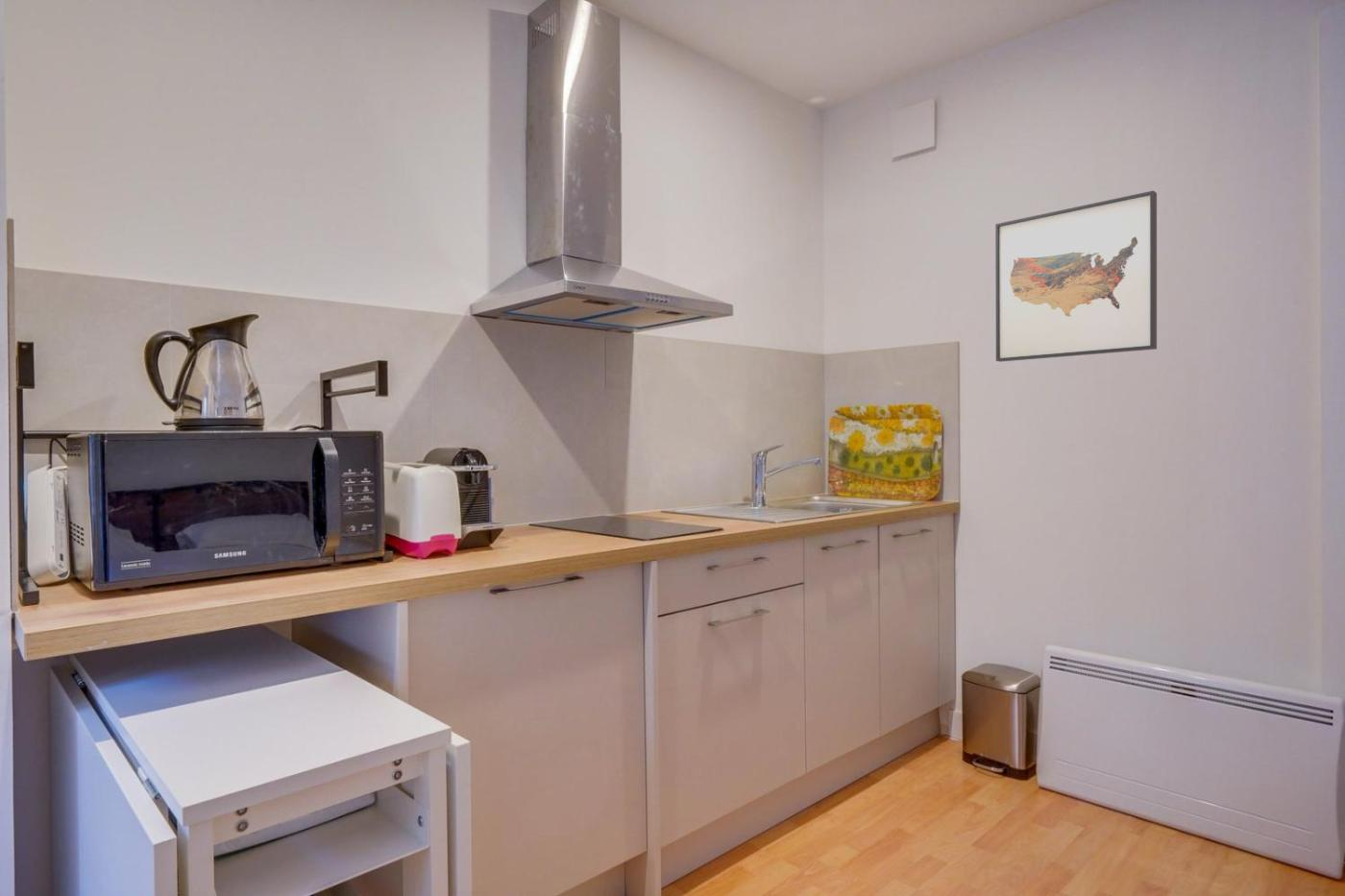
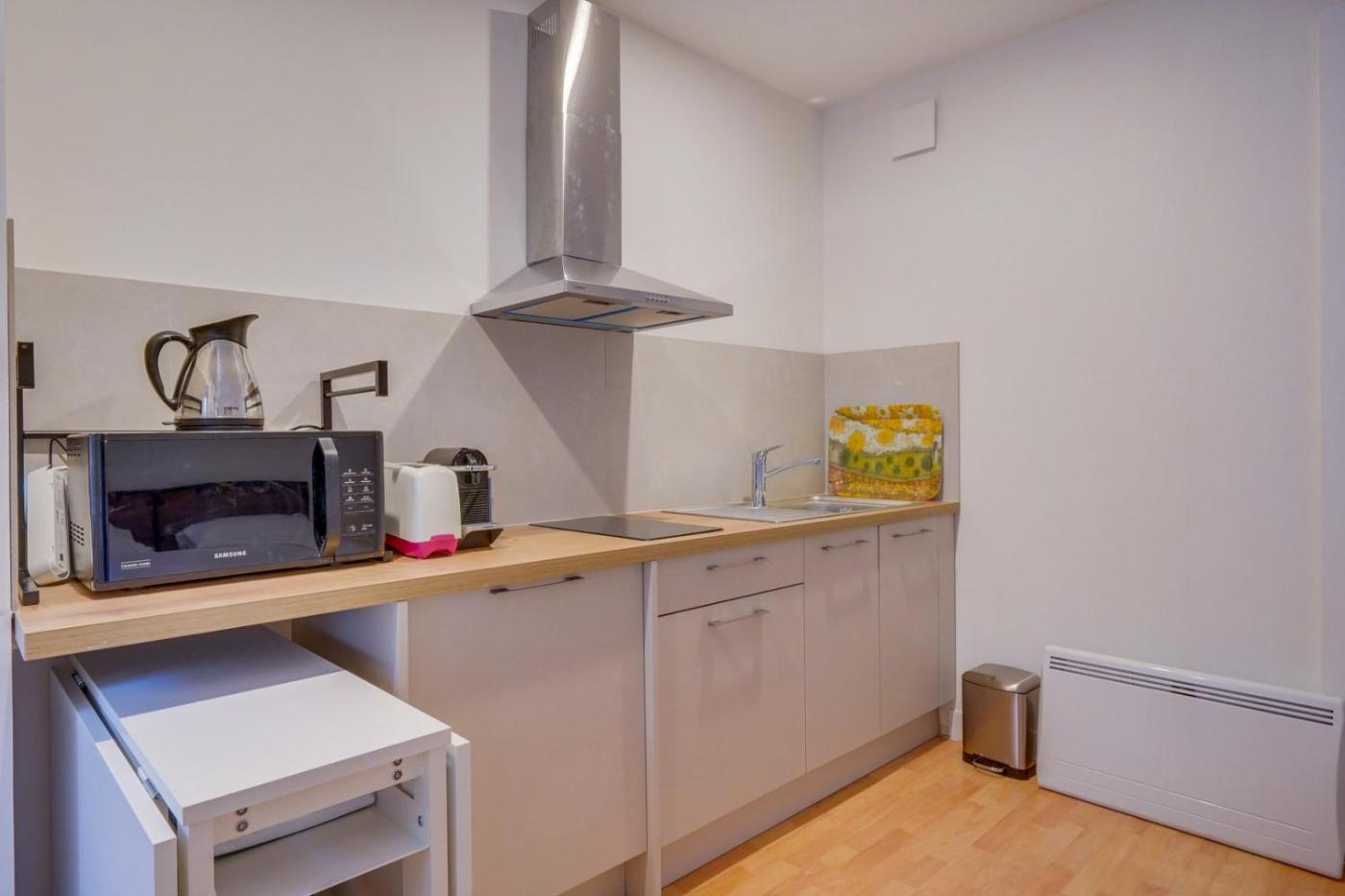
- wall art [994,189,1158,363]
